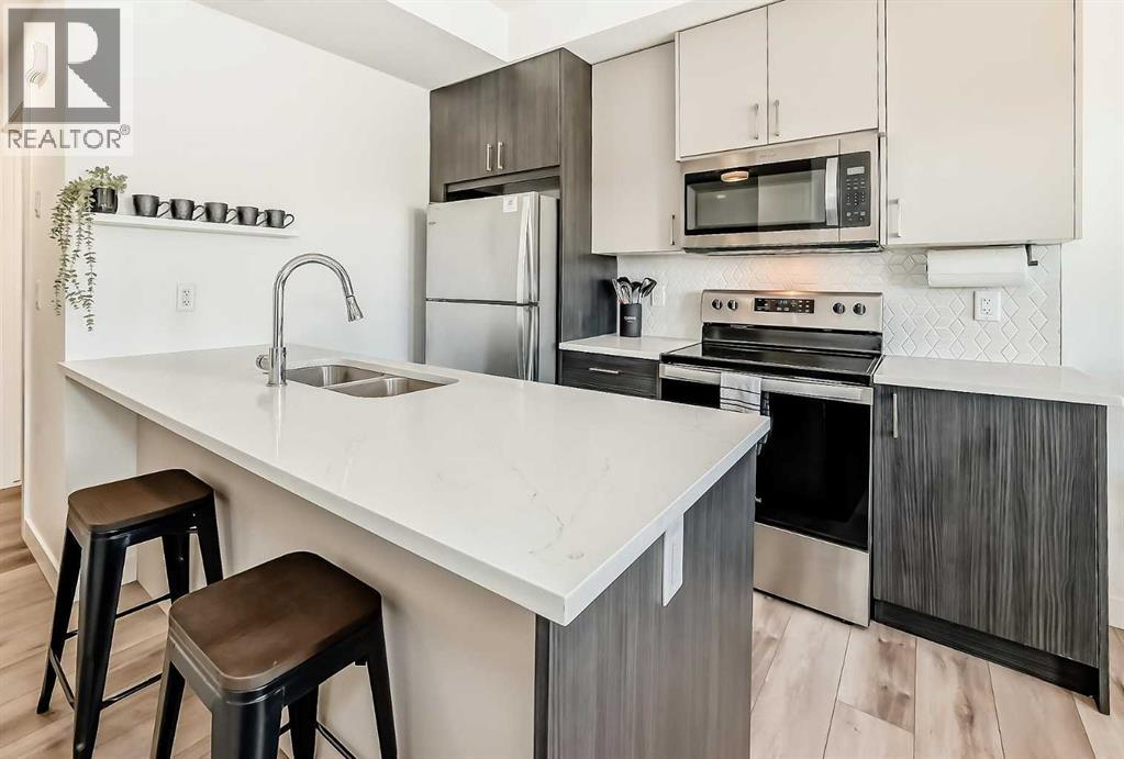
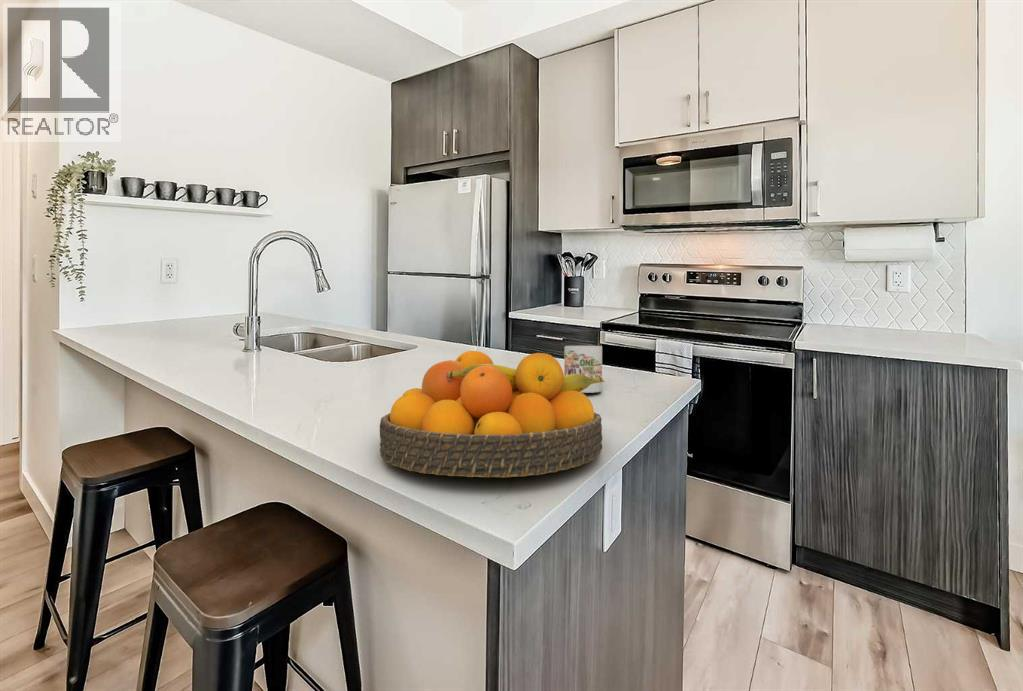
+ fruit bowl [379,350,606,479]
+ mug [563,345,603,394]
